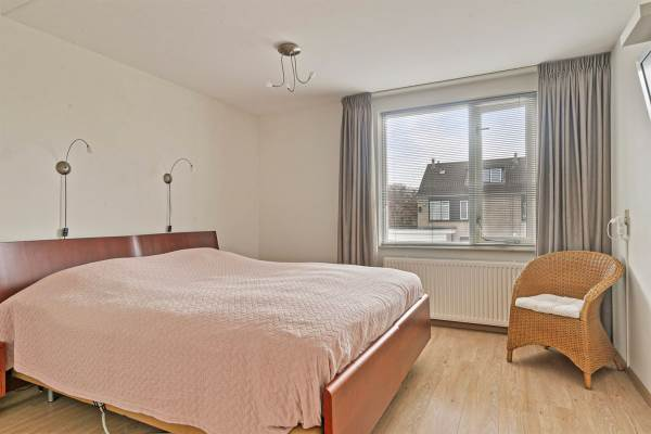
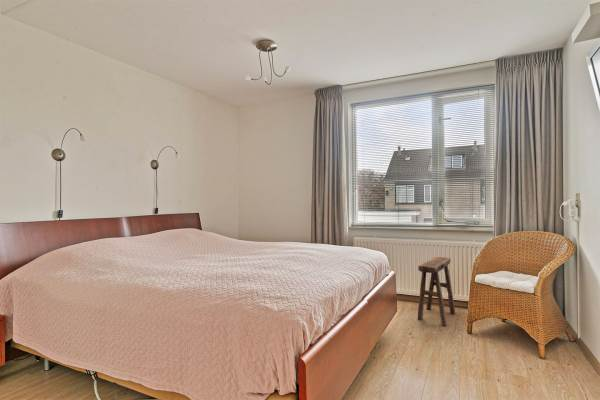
+ stool [417,256,456,328]
